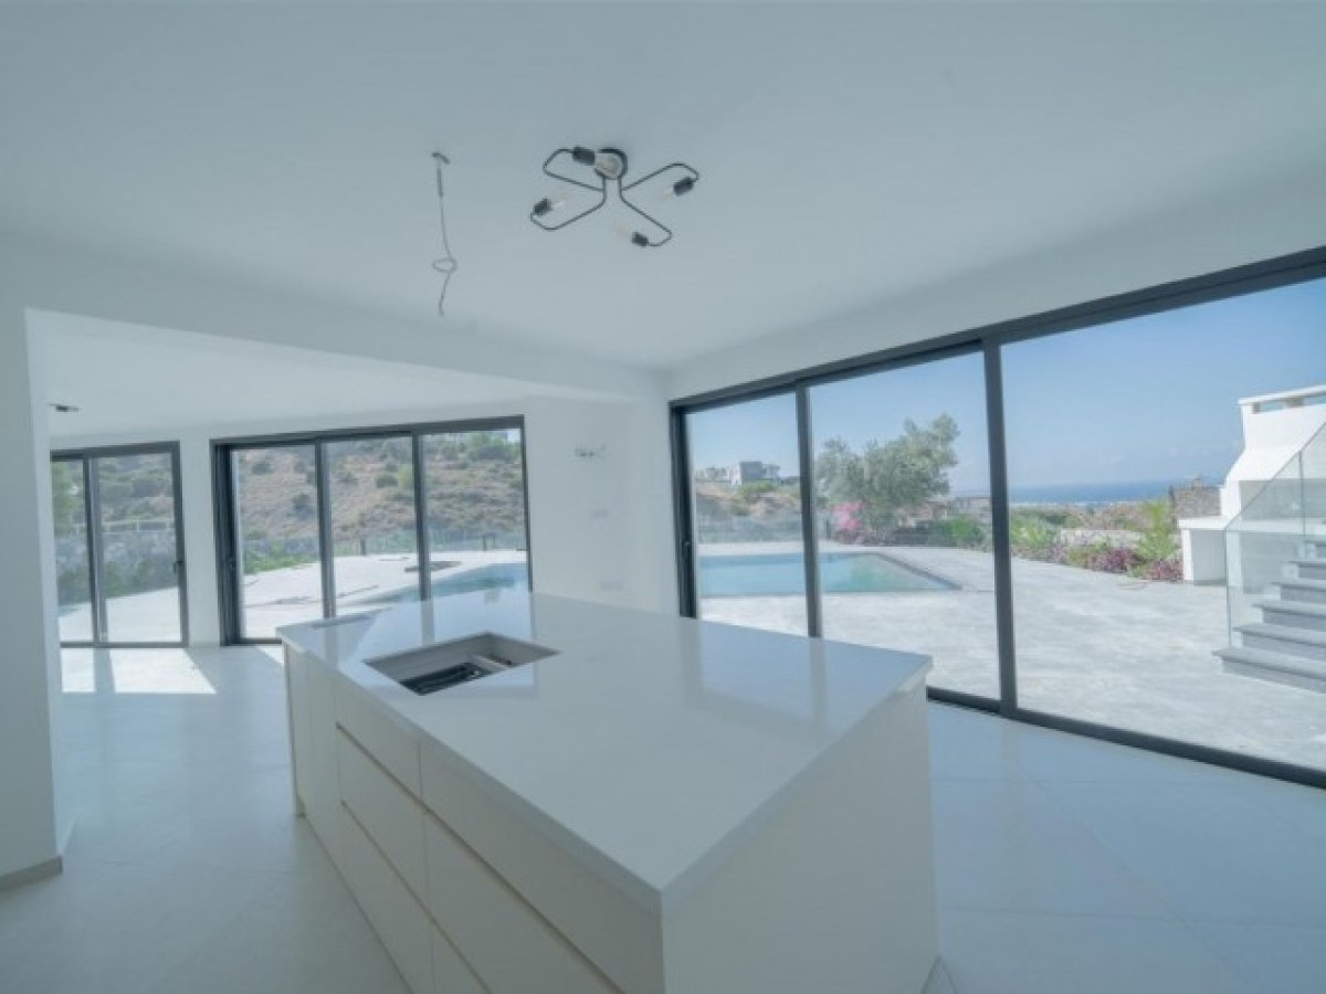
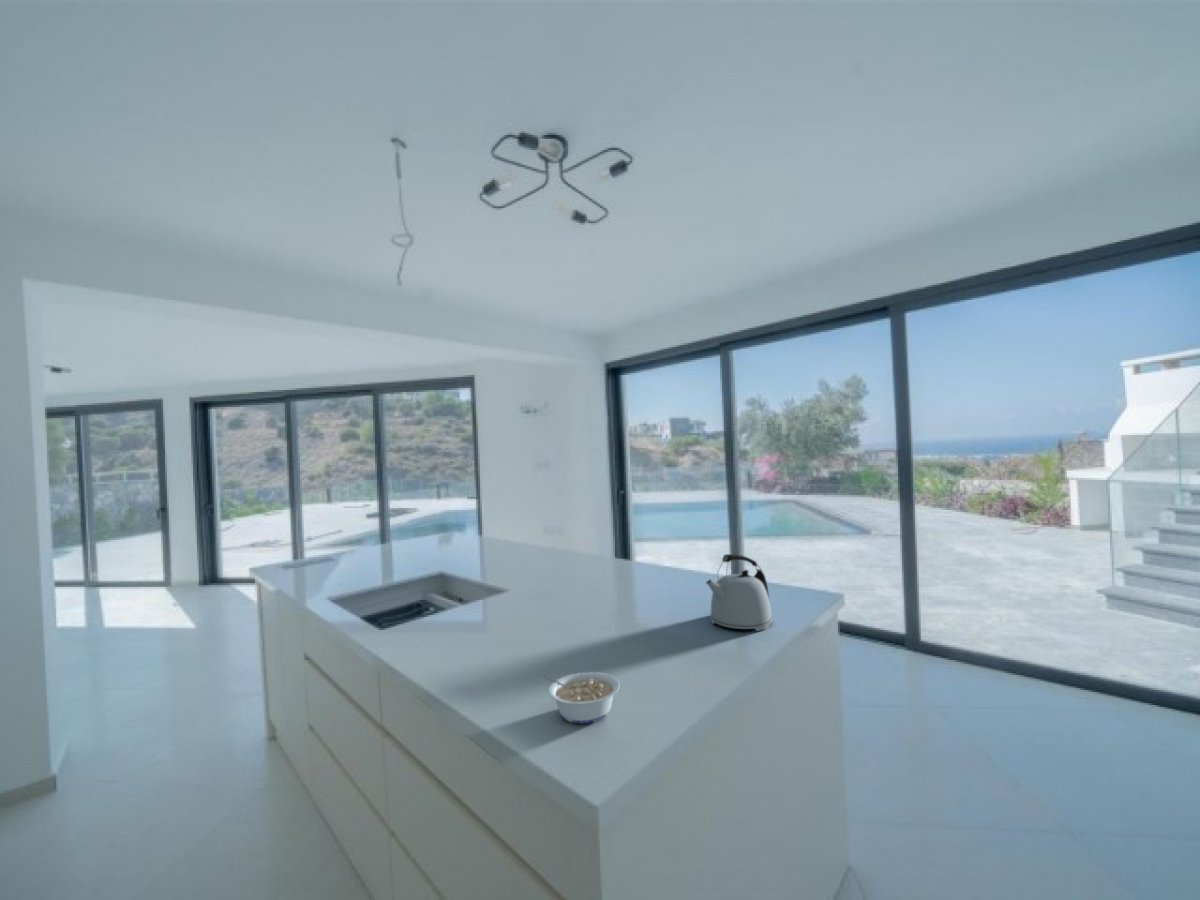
+ kettle [705,553,773,632]
+ legume [540,671,621,724]
